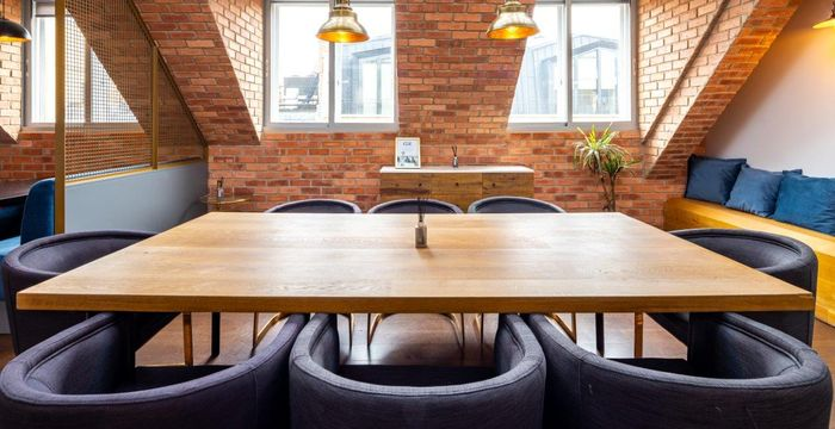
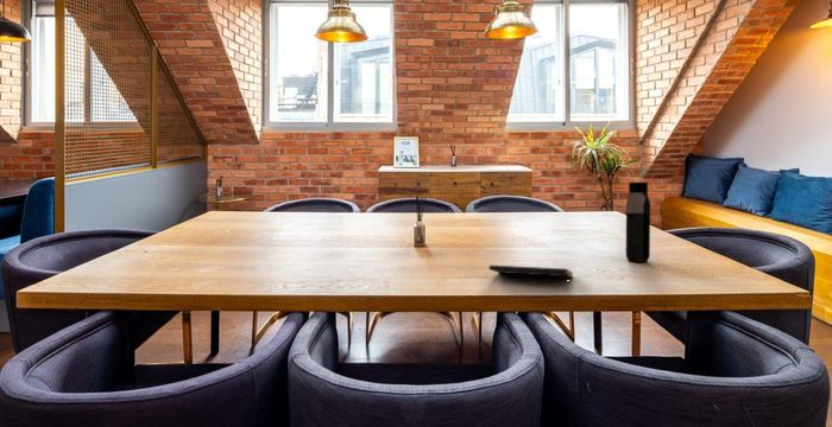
+ notepad [489,265,574,286]
+ water bottle [625,181,651,263]
